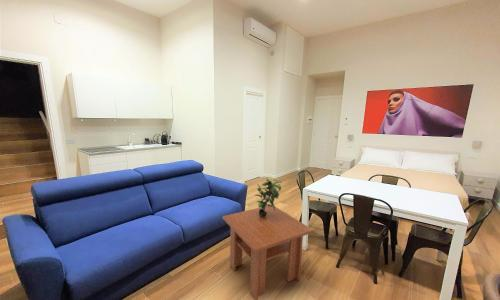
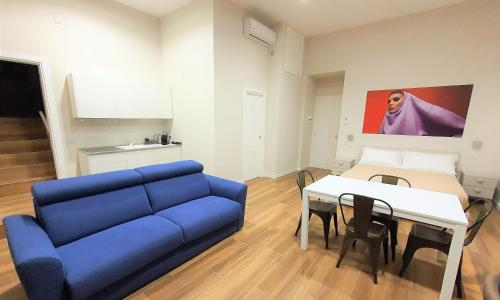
- coffee table [222,206,314,300]
- potted plant [254,176,283,217]
